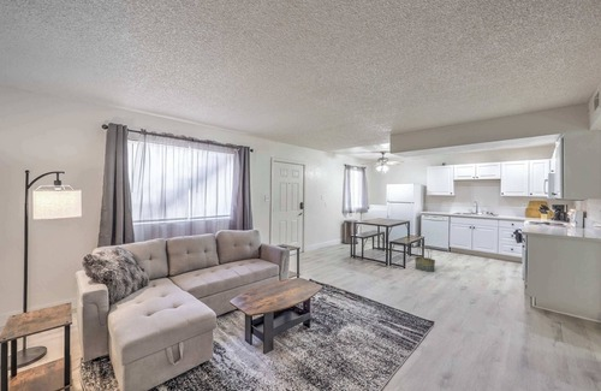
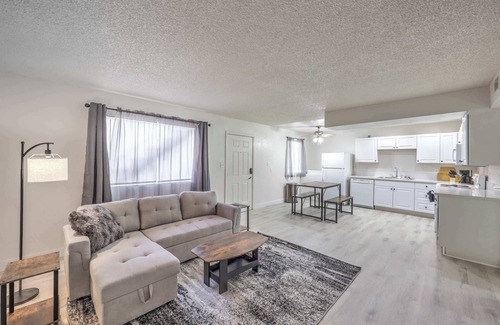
- basket [413,244,436,273]
